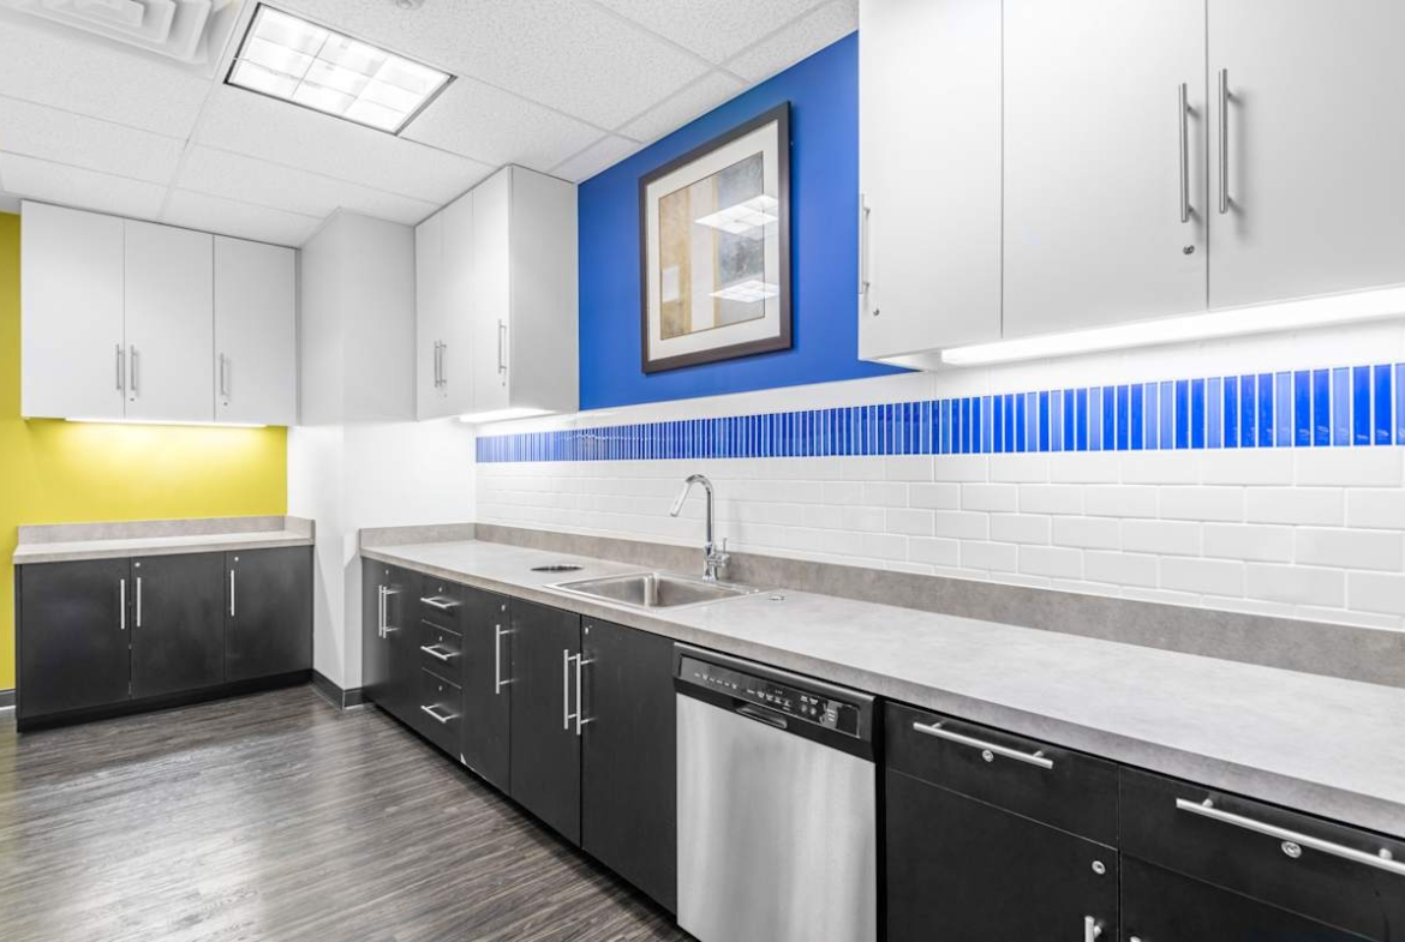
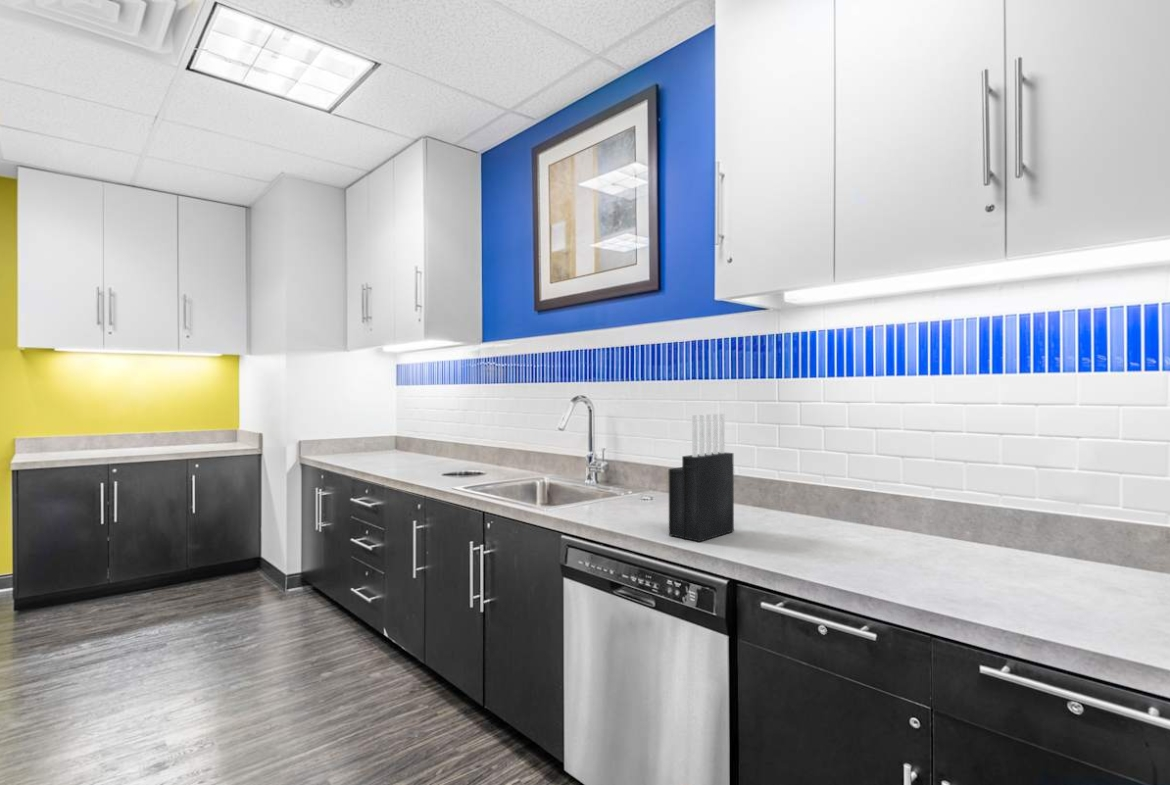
+ knife block [668,413,735,543]
